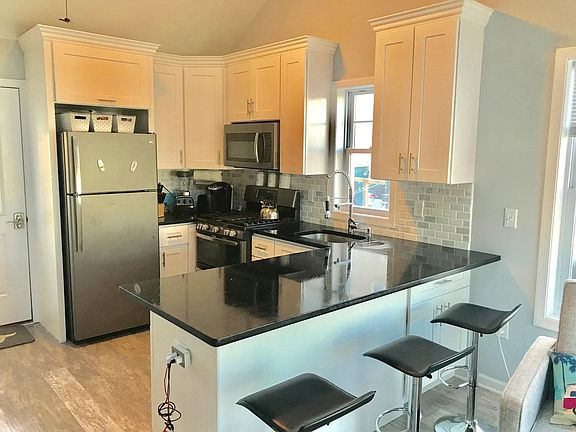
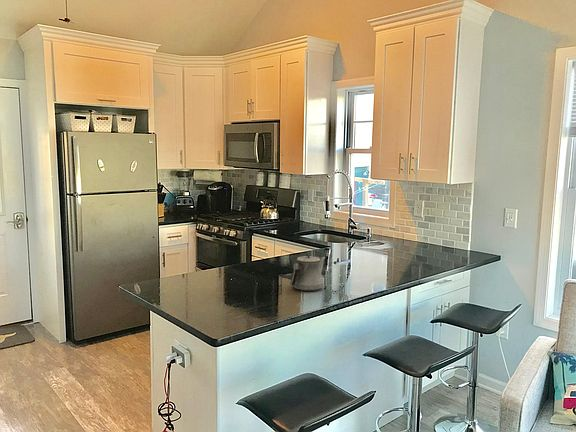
+ teapot [289,254,326,292]
